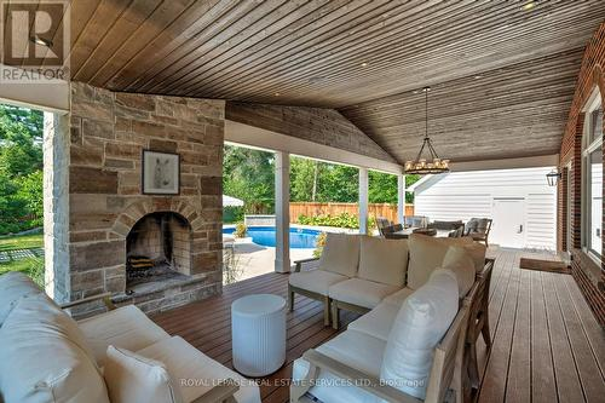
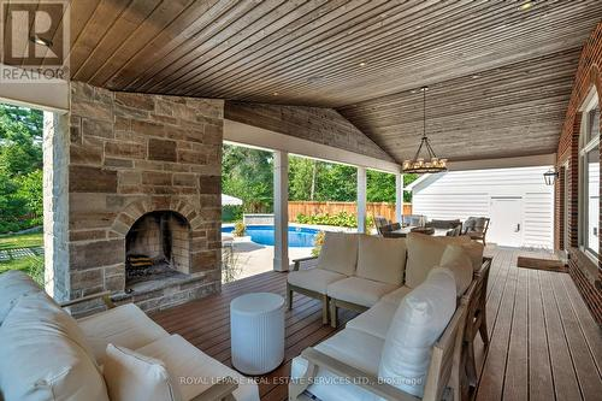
- wall art [139,148,182,197]
